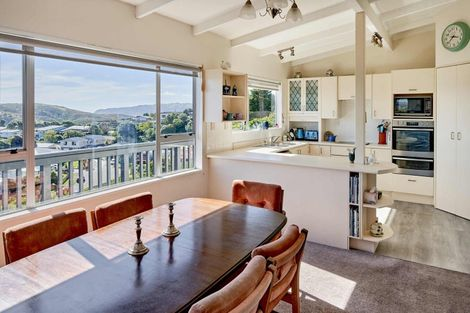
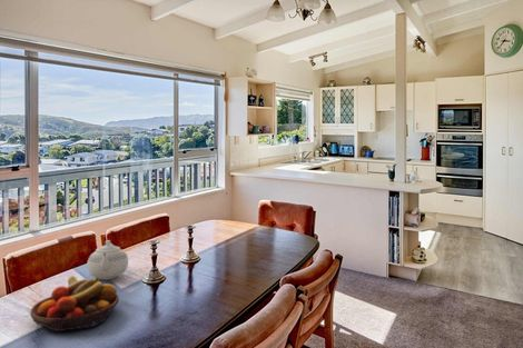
+ teapot [87,239,129,280]
+ fruit bowl [29,275,120,332]
